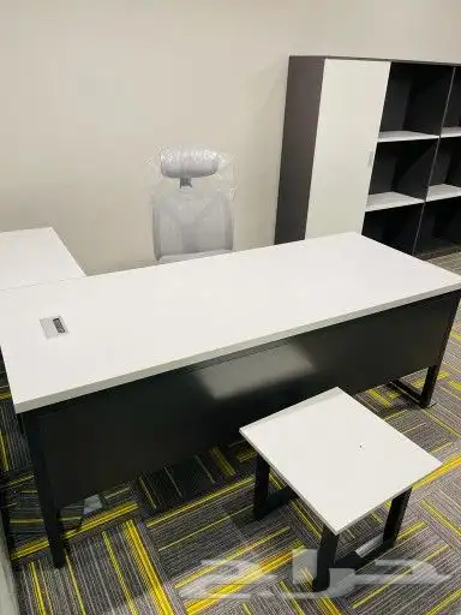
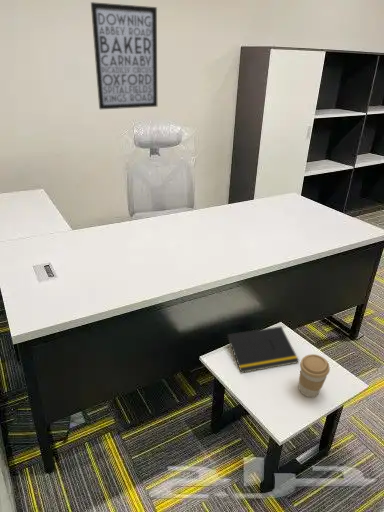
+ wall art [90,1,158,110]
+ coffee cup [297,353,331,398]
+ notepad [224,325,300,374]
